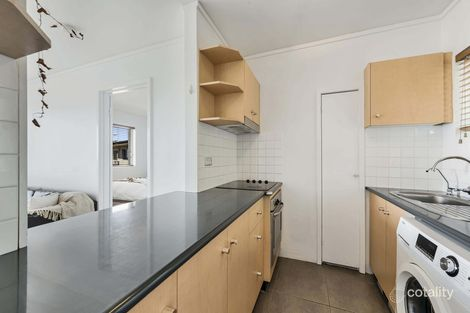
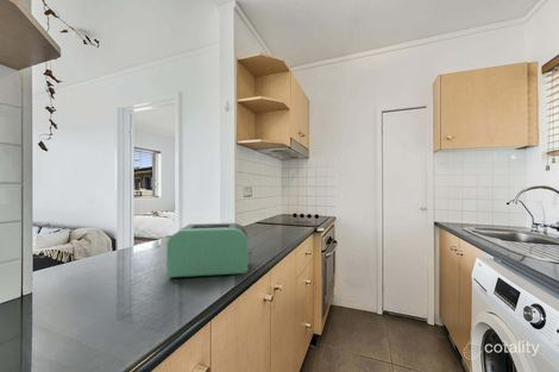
+ toaster [164,221,249,279]
